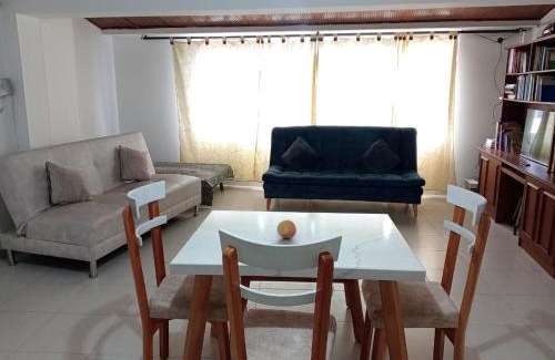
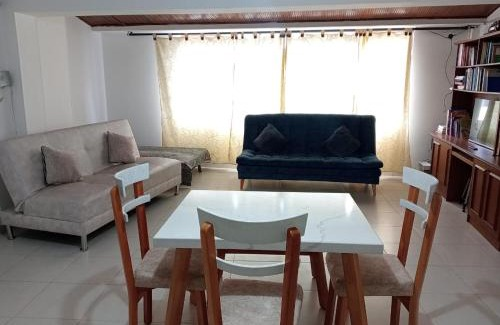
- fruit [276,219,297,239]
